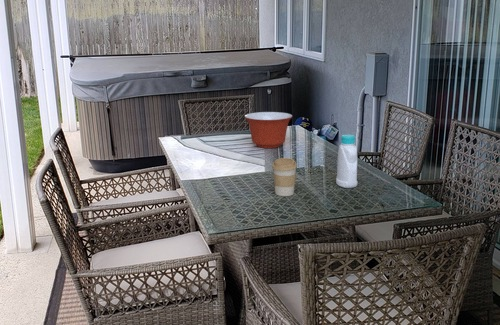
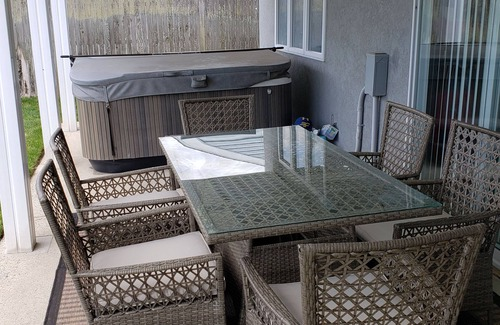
- bottle [335,134,358,189]
- mixing bowl [244,111,293,149]
- coffee cup [271,157,298,197]
